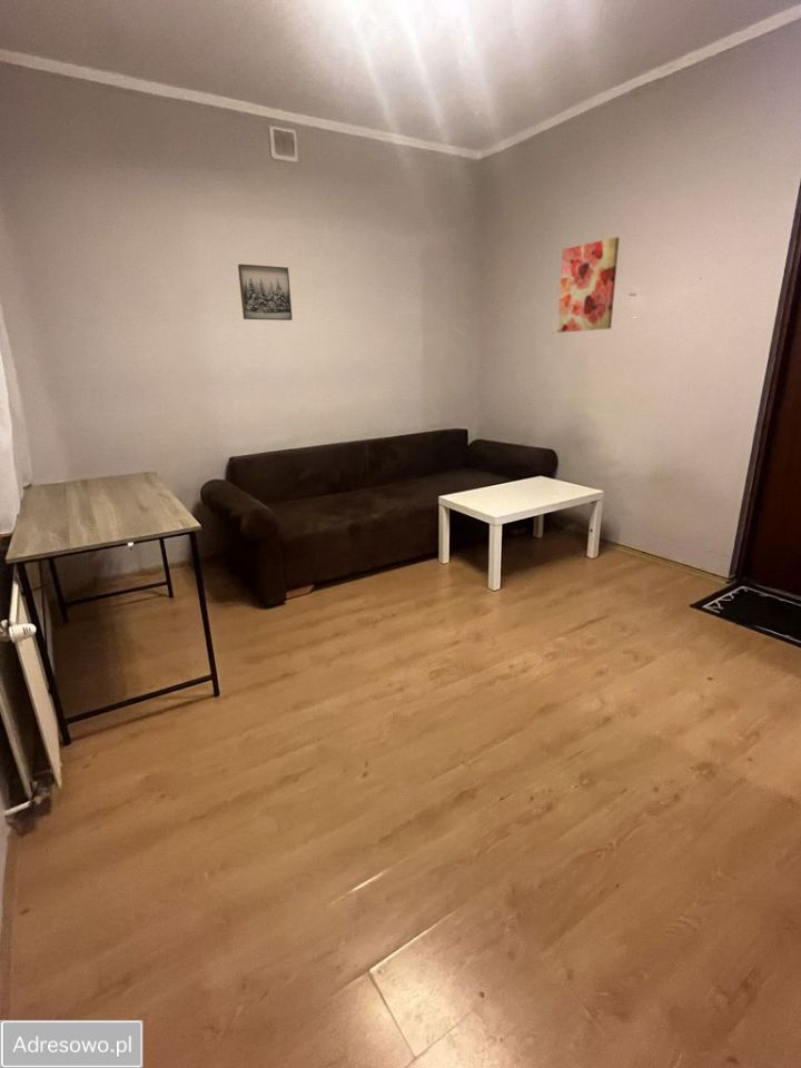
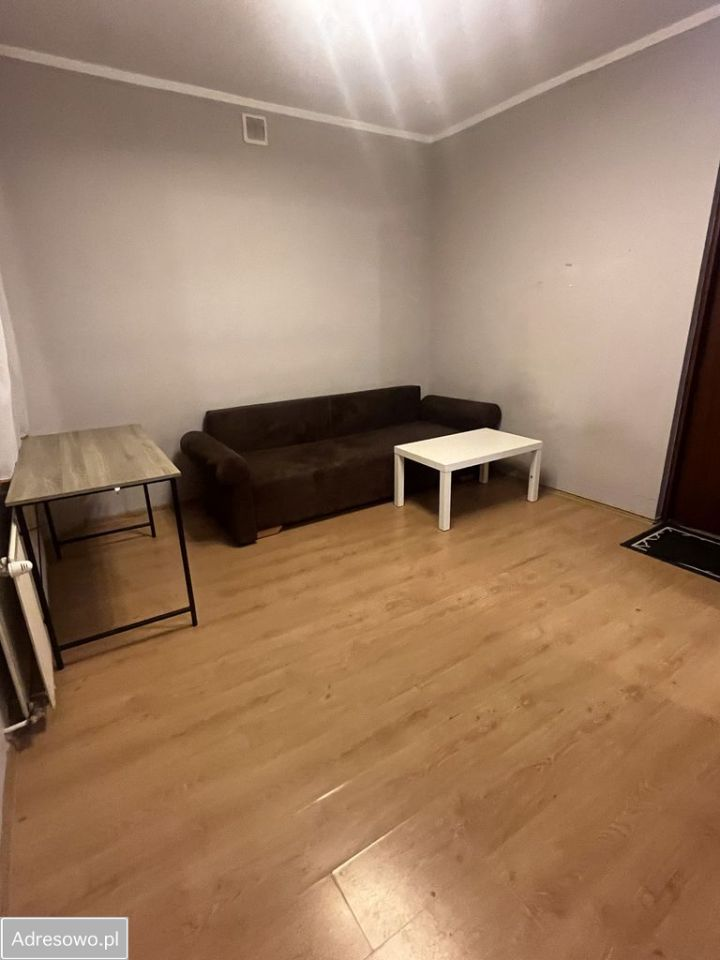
- wall art [237,263,294,322]
- wall art [556,236,621,334]
